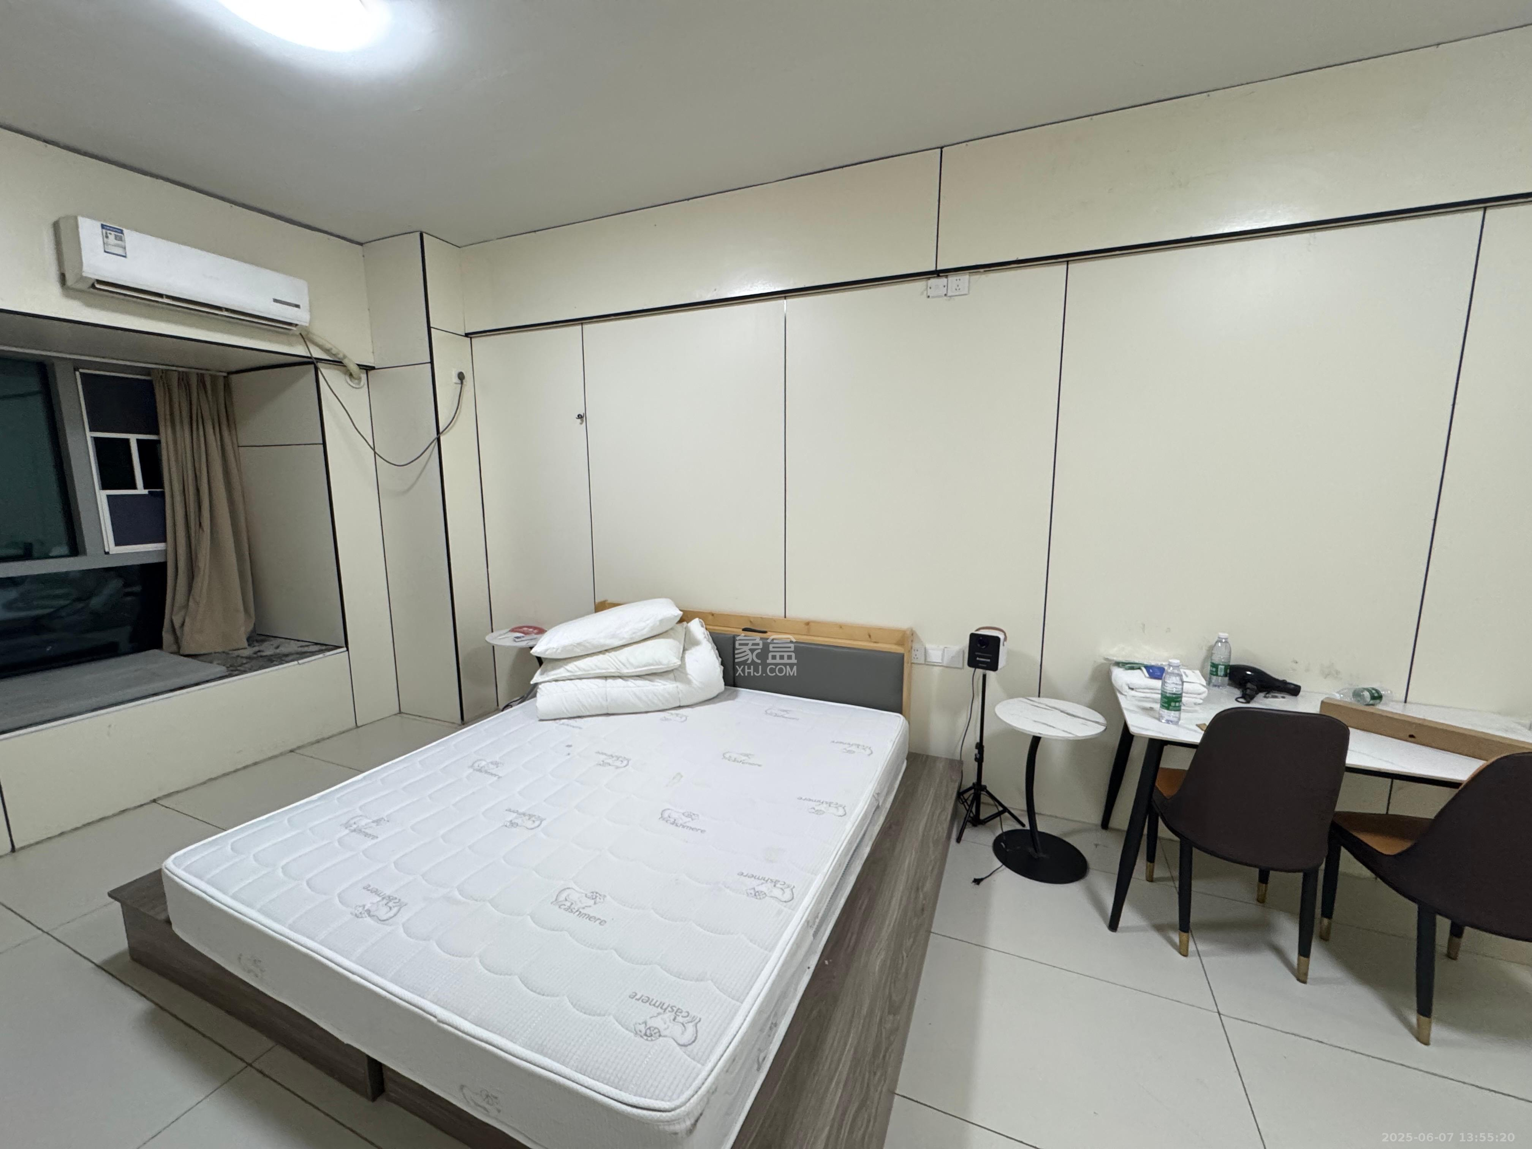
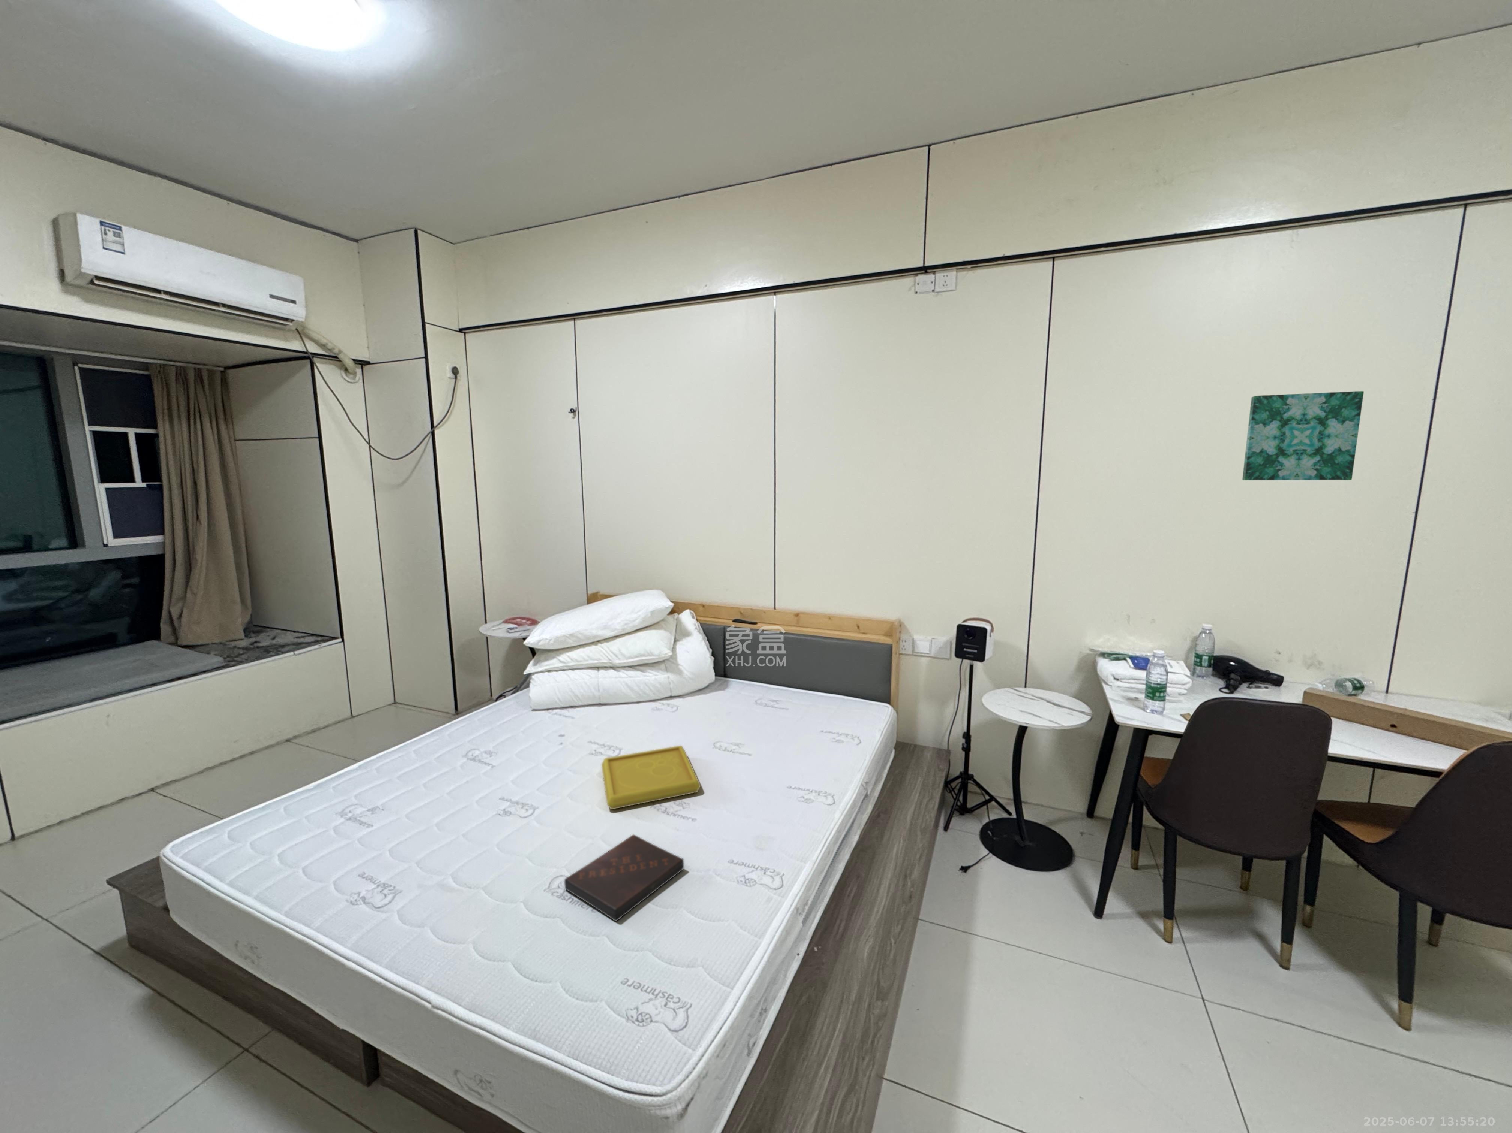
+ wall art [1242,390,1364,481]
+ book [564,834,685,921]
+ serving tray [601,745,701,809]
